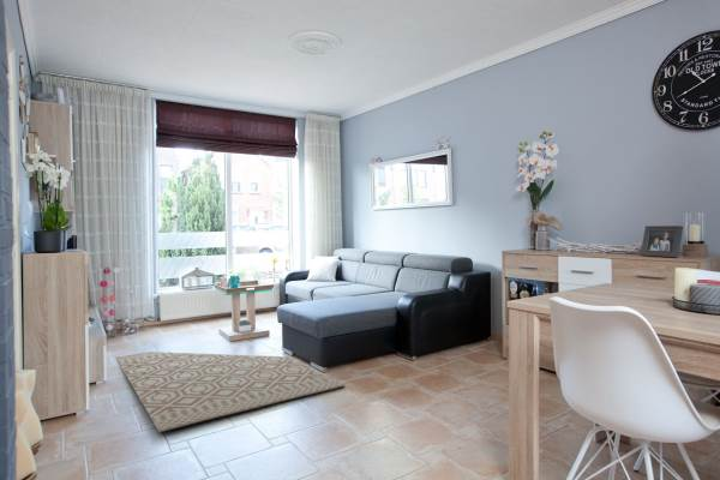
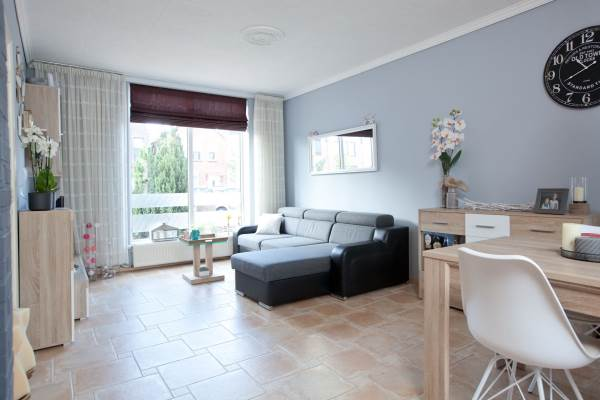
- rug [115,350,347,433]
